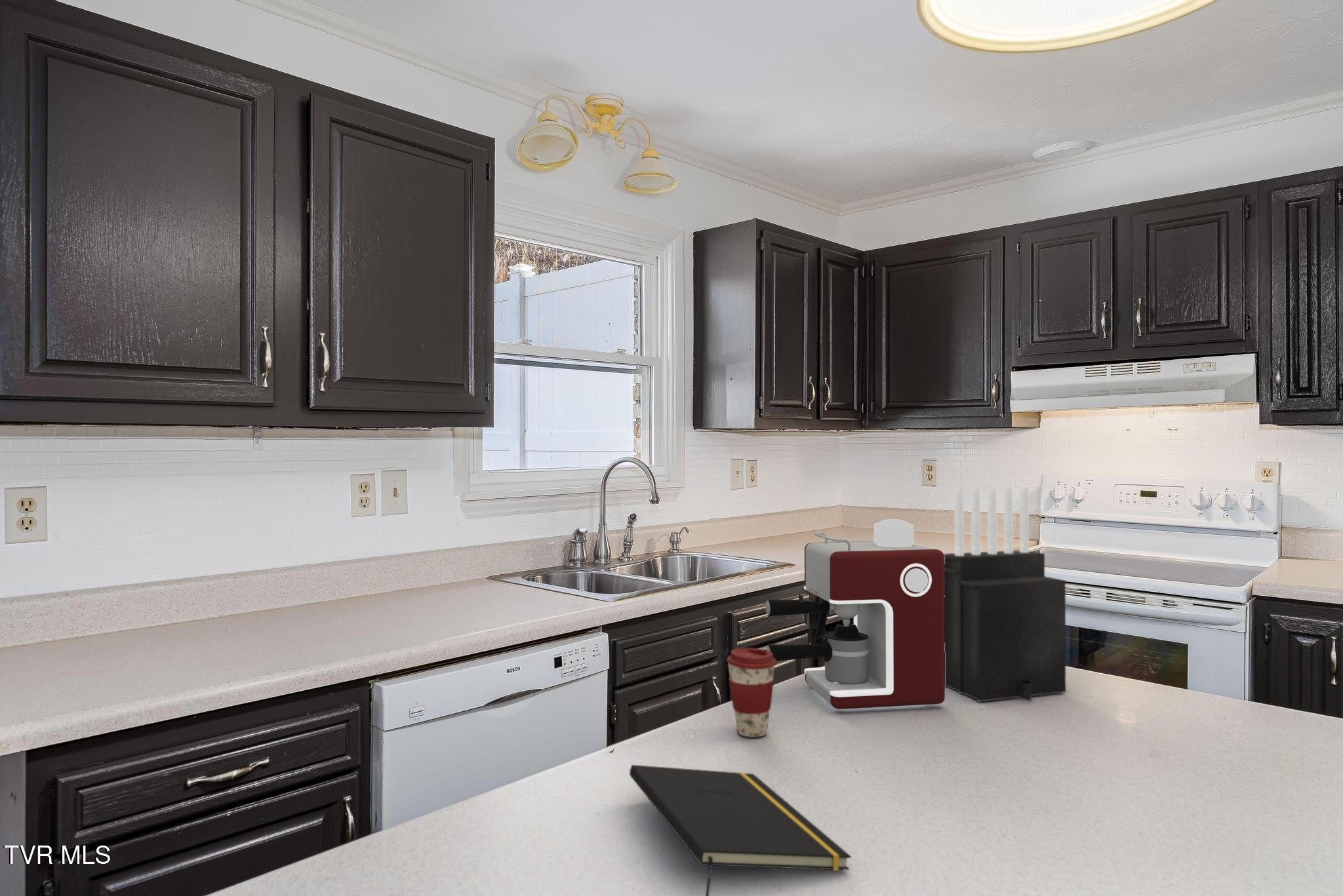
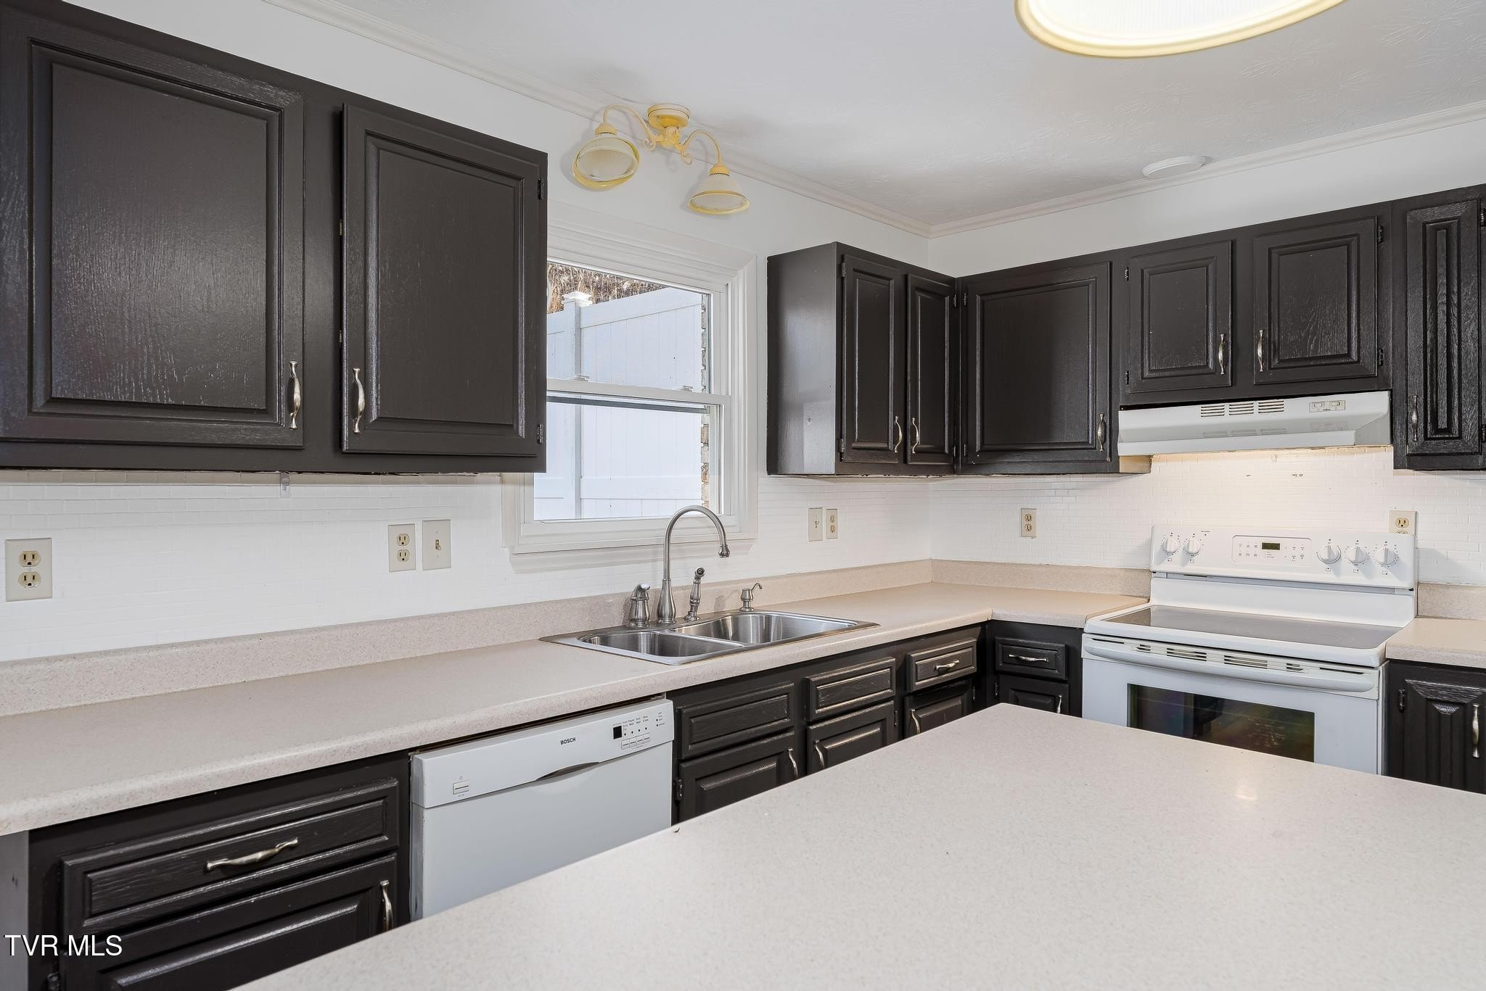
- coffee cup [726,648,777,738]
- coffee maker [765,518,946,710]
- notepad [629,764,852,896]
- knife block [943,486,1067,703]
